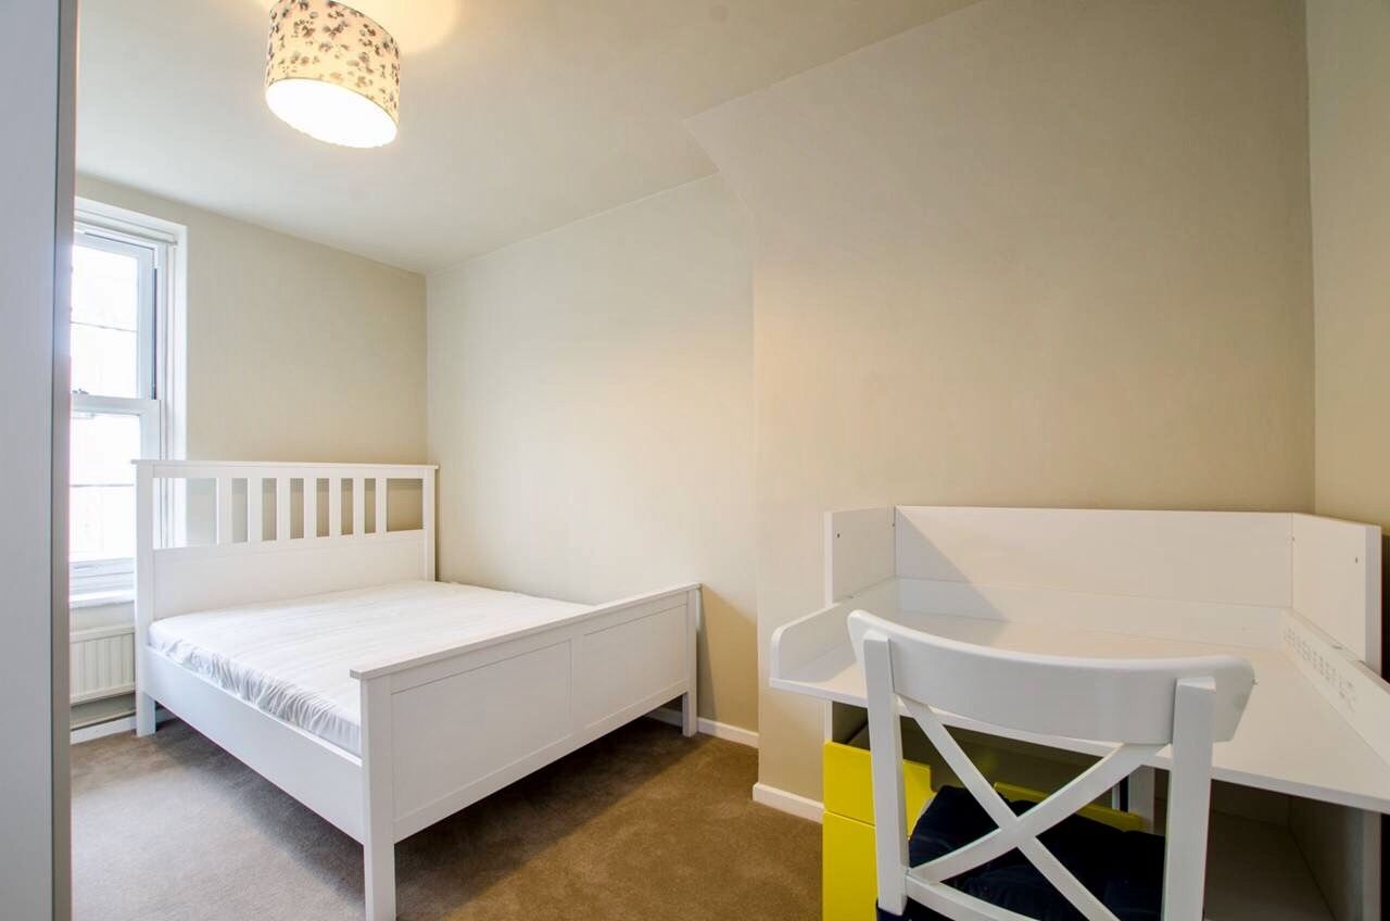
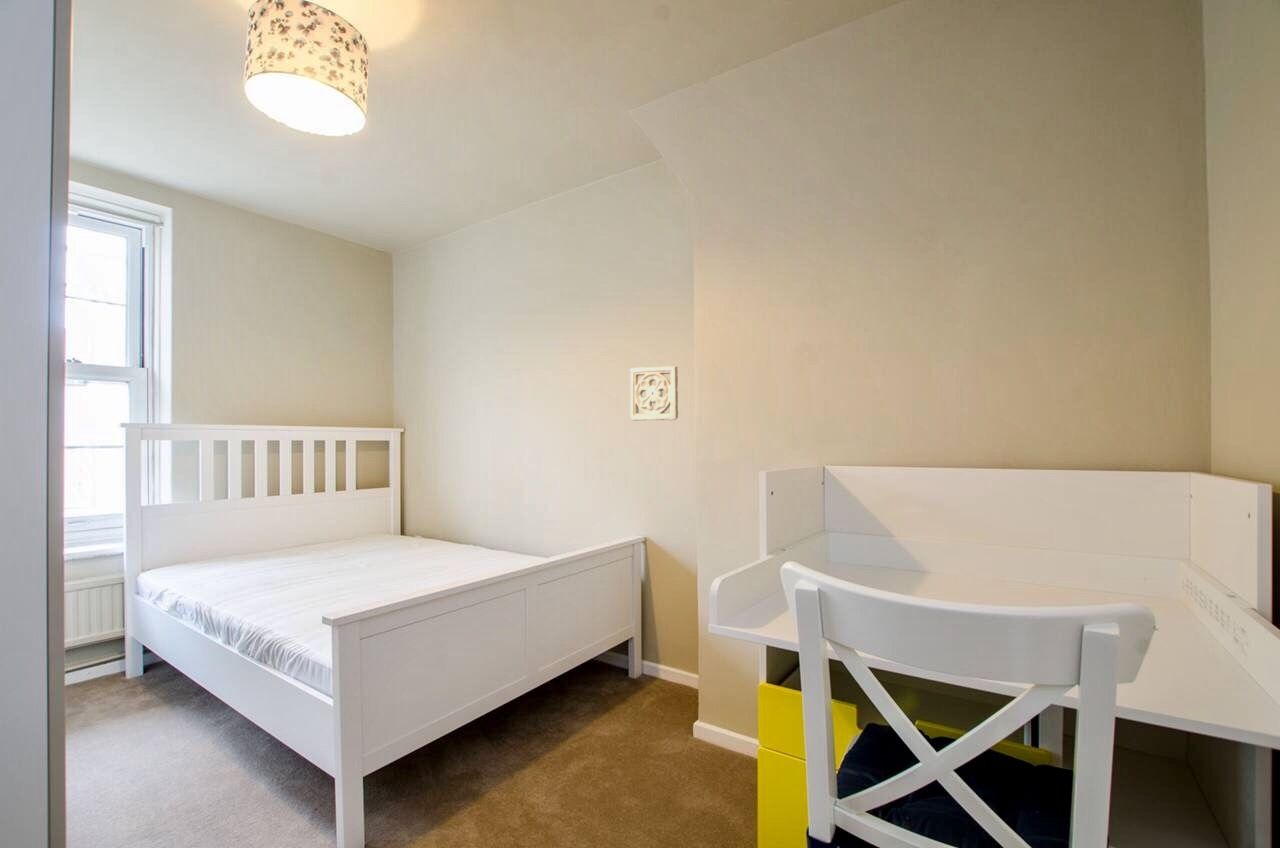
+ wall ornament [629,365,679,422]
